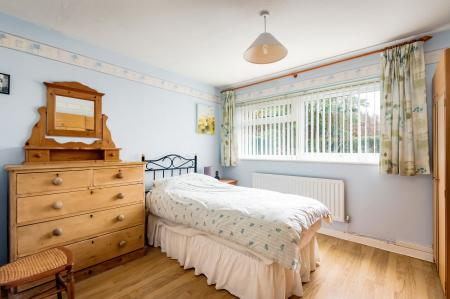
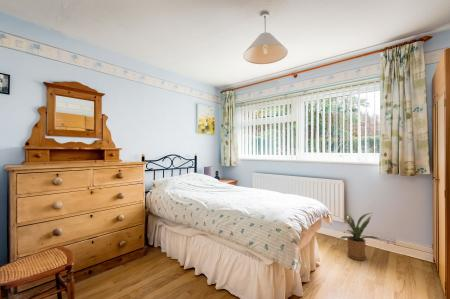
+ house plant [331,212,380,261]
